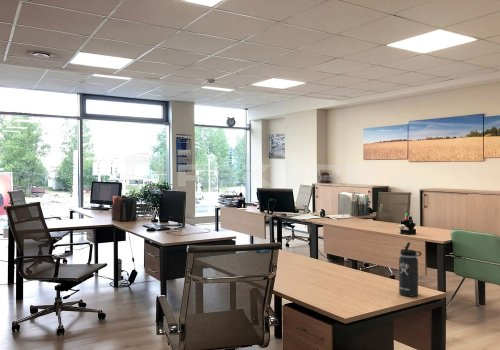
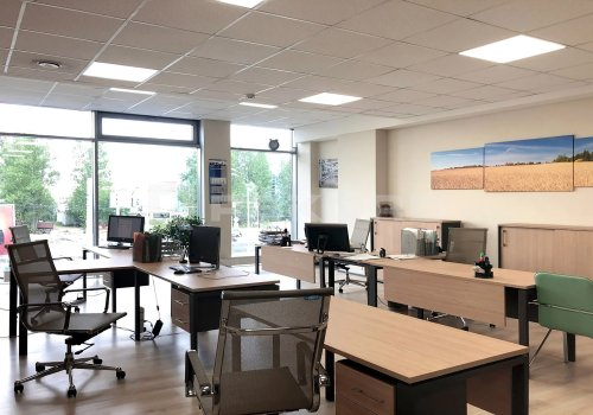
- thermos bottle [398,241,422,298]
